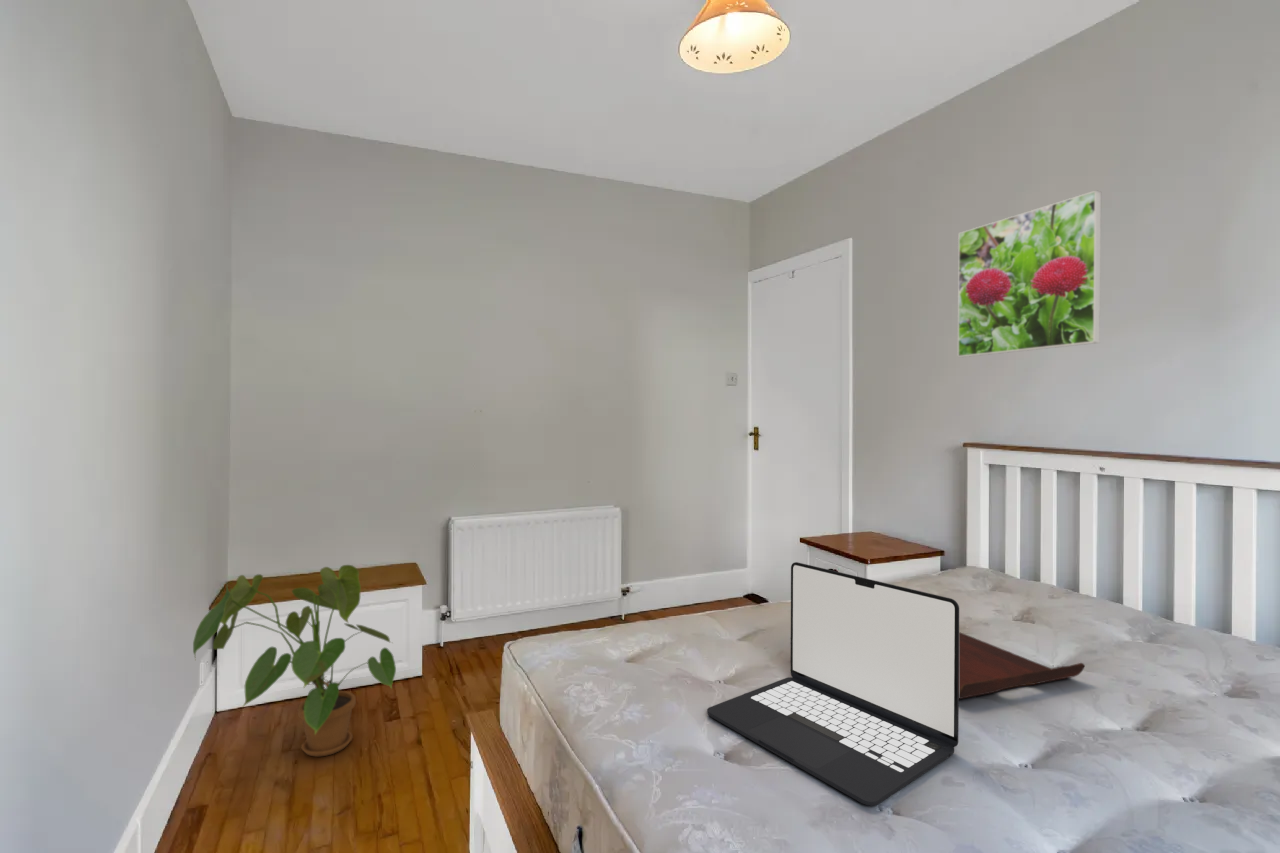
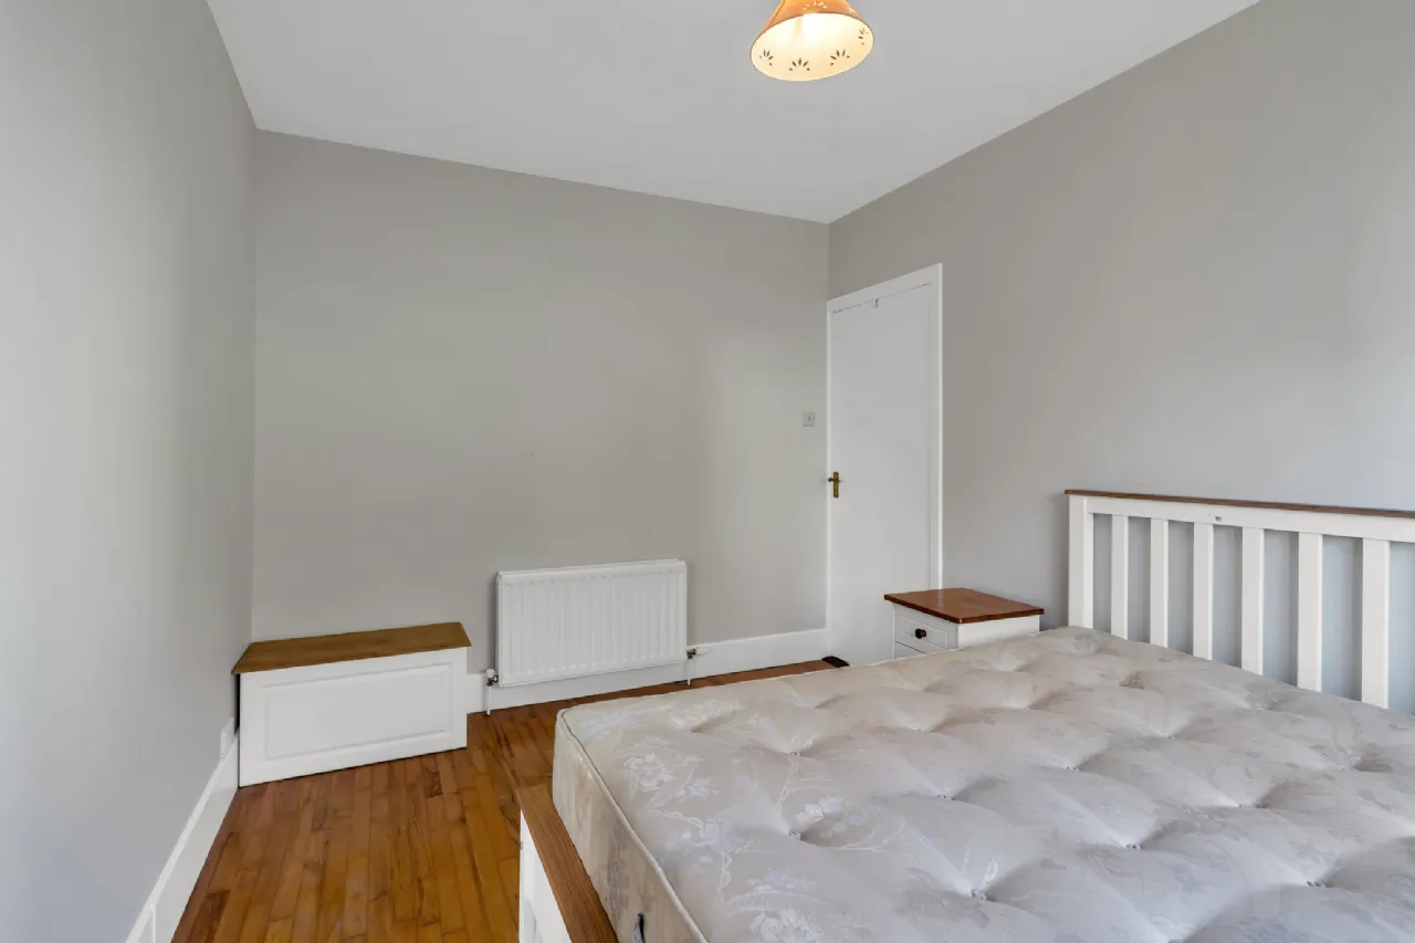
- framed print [957,189,1102,358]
- serving tray [959,631,1086,700]
- house plant [192,564,397,757]
- laptop [706,561,960,806]
